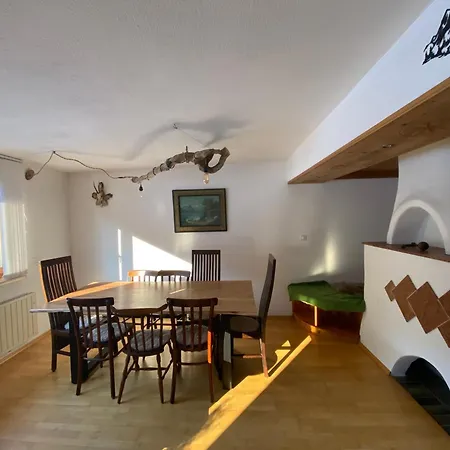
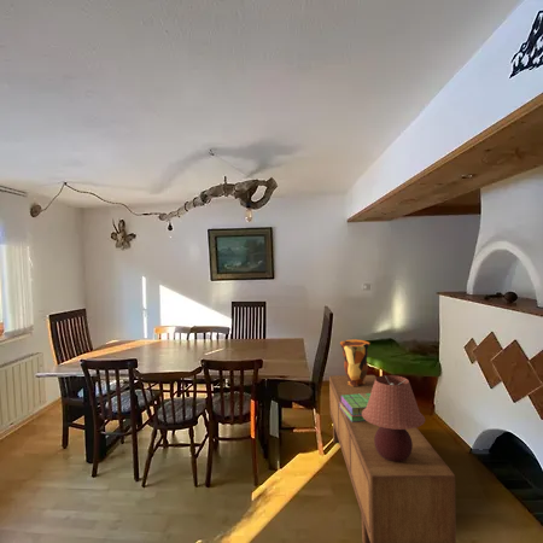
+ stack of books [339,393,370,422]
+ table lamp [362,374,426,462]
+ decorative vase [339,338,370,386]
+ sideboard [328,374,457,543]
